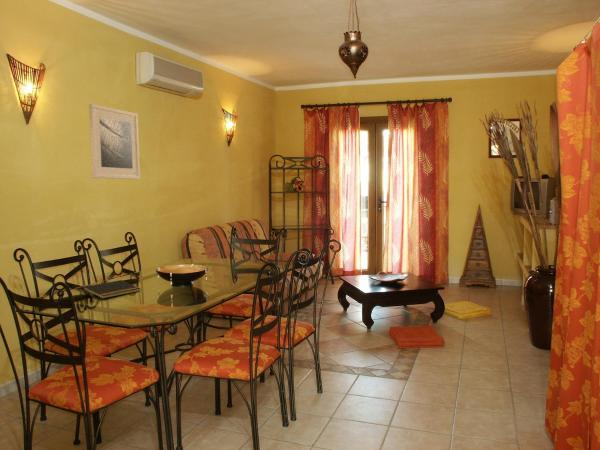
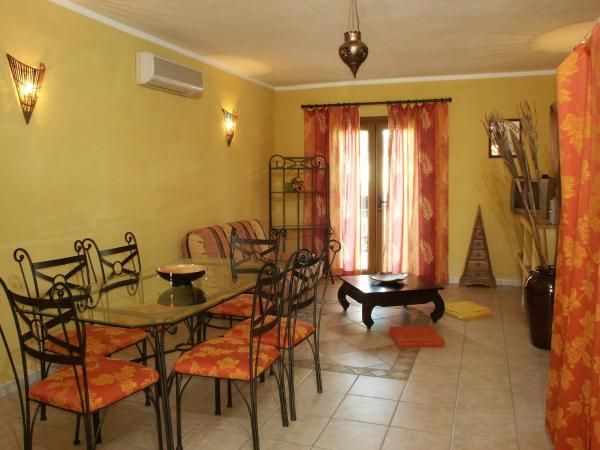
- notepad [81,279,142,300]
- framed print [88,103,141,180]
